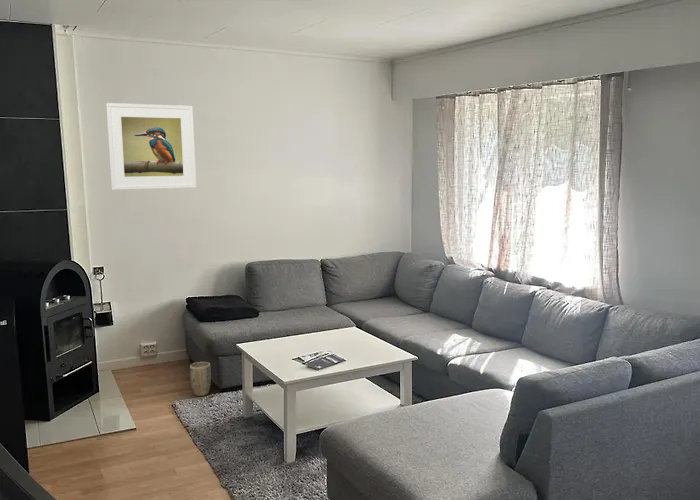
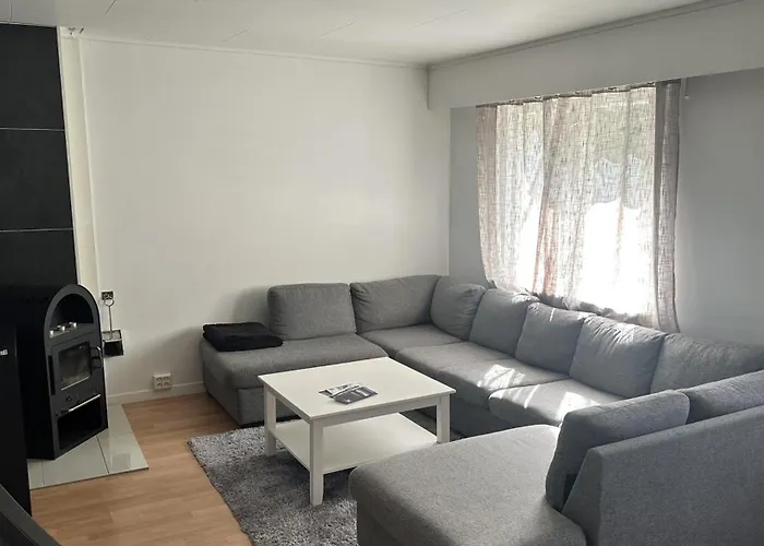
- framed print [105,102,197,191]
- plant pot [189,361,212,397]
